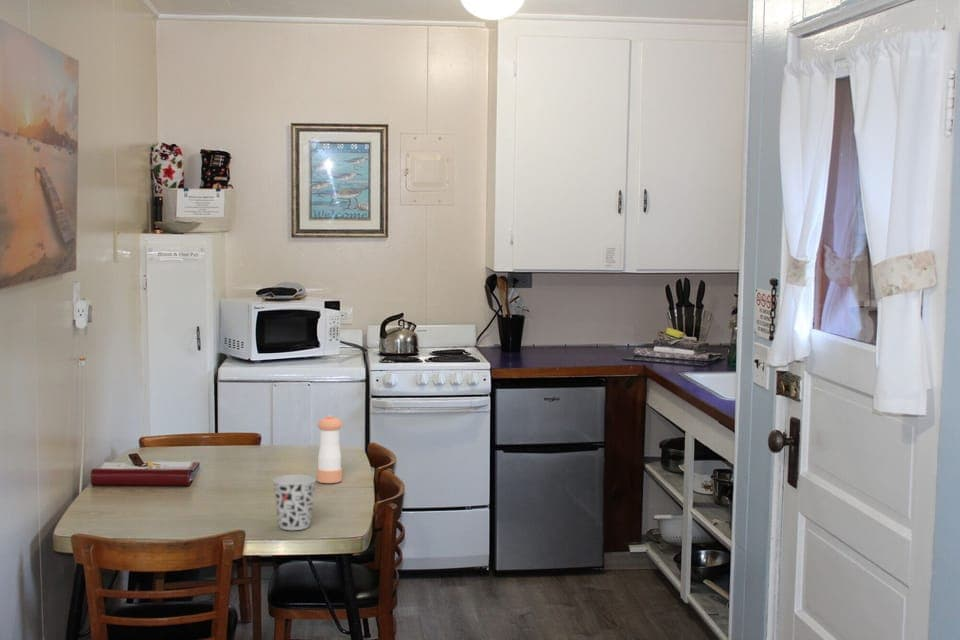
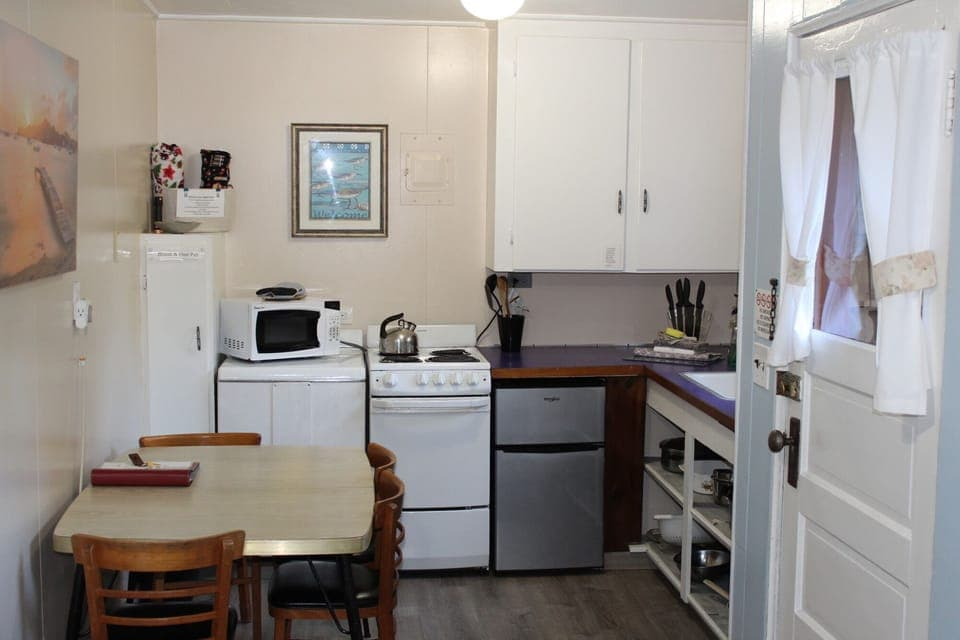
- cup [272,473,317,531]
- pepper shaker [316,414,343,484]
